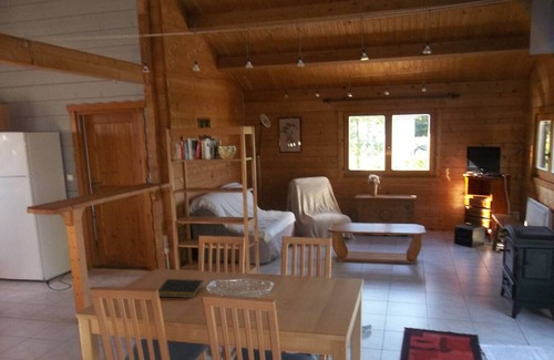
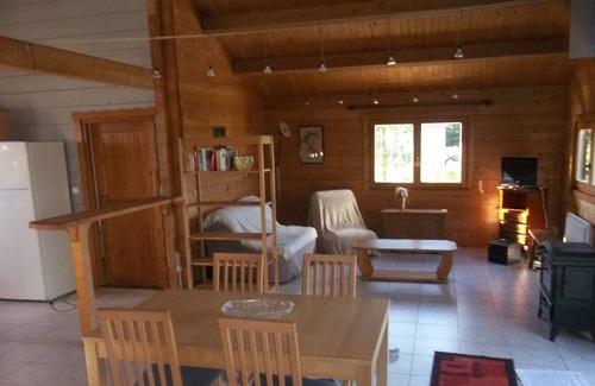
- notepad [157,278,205,299]
